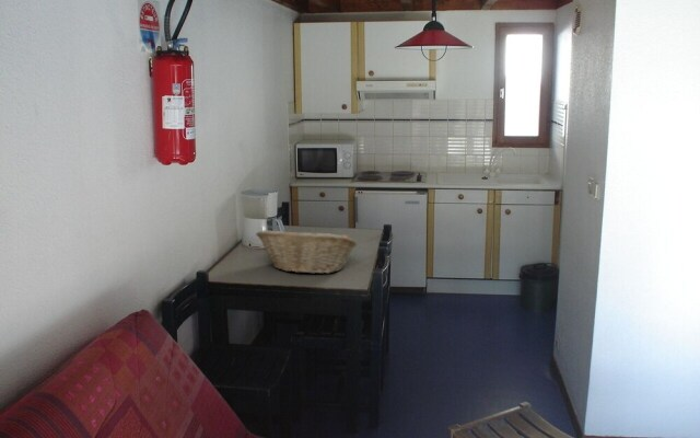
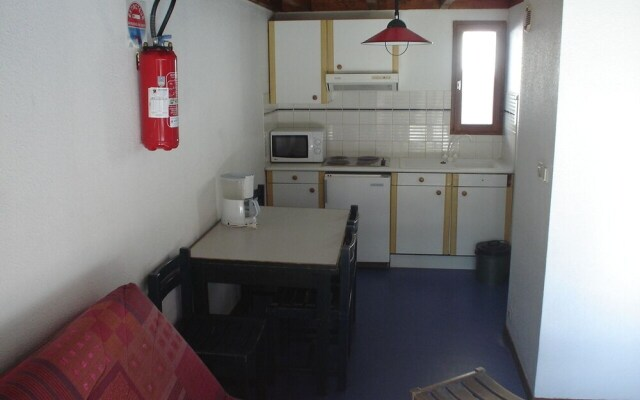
- fruit basket [255,228,359,275]
